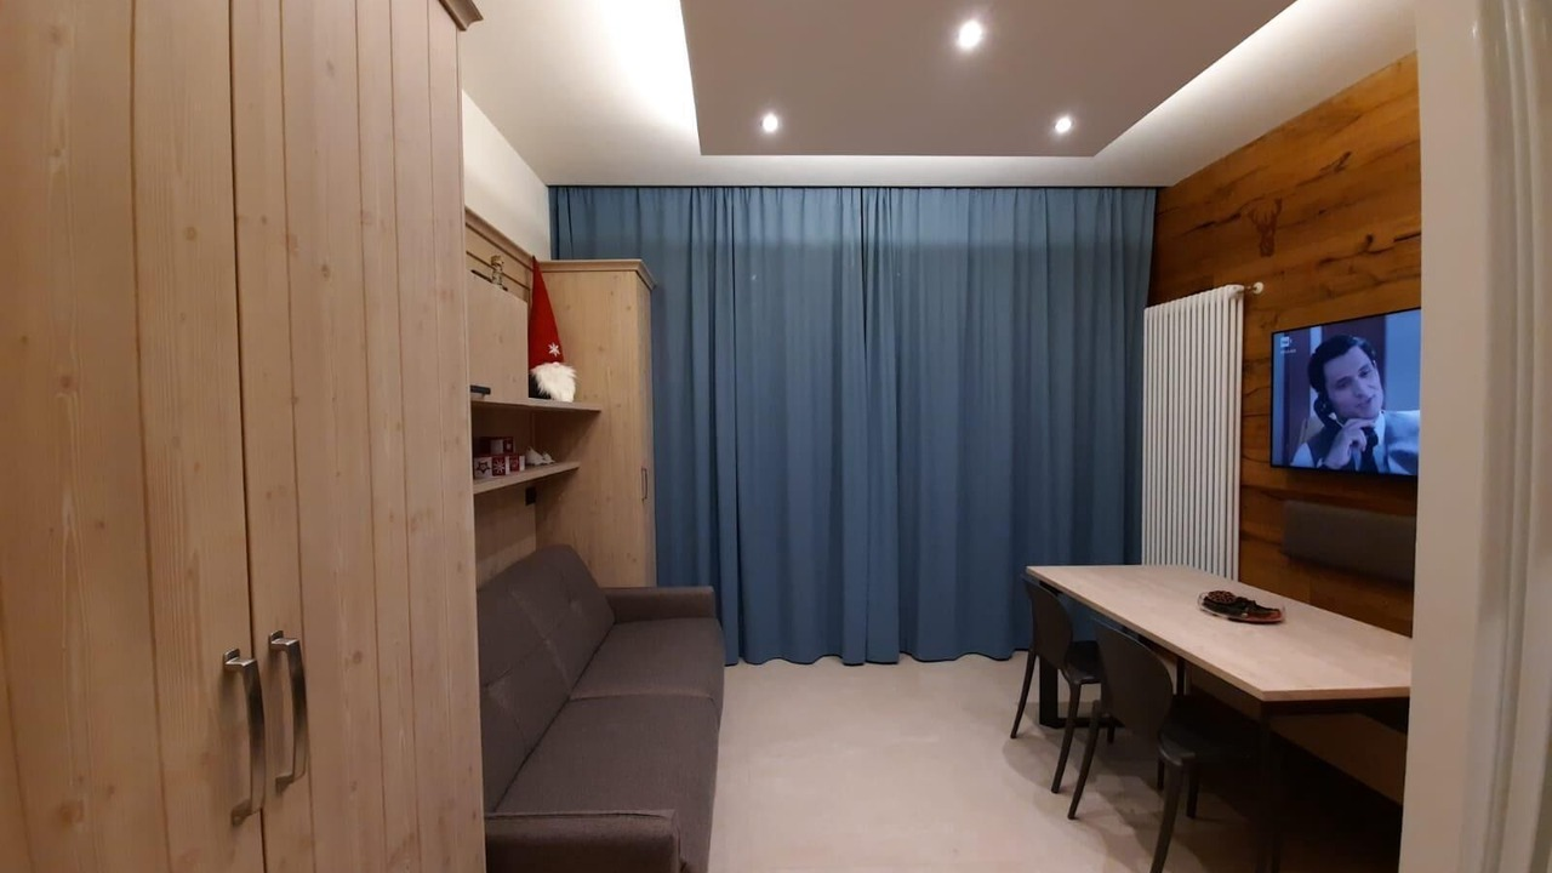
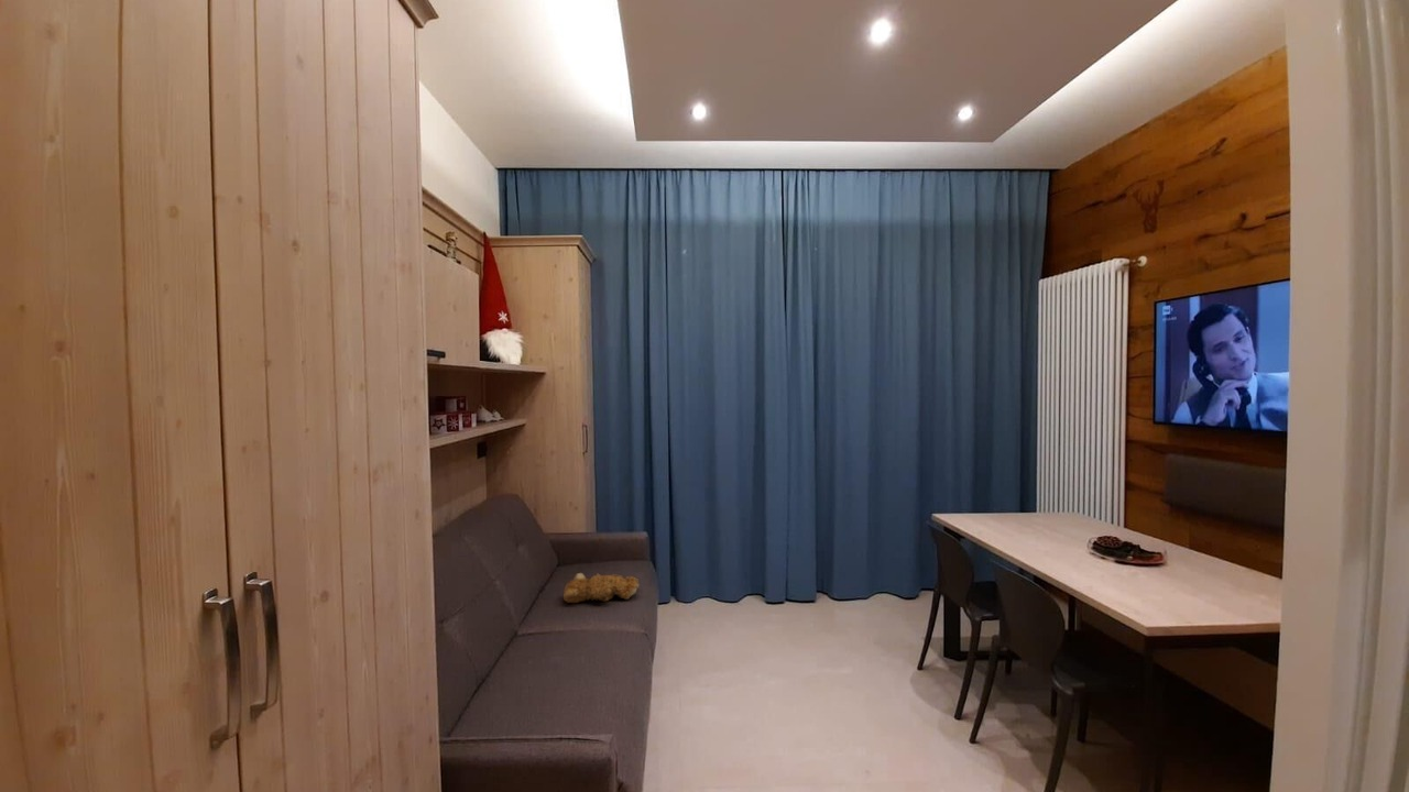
+ teddy bear [562,572,641,604]
